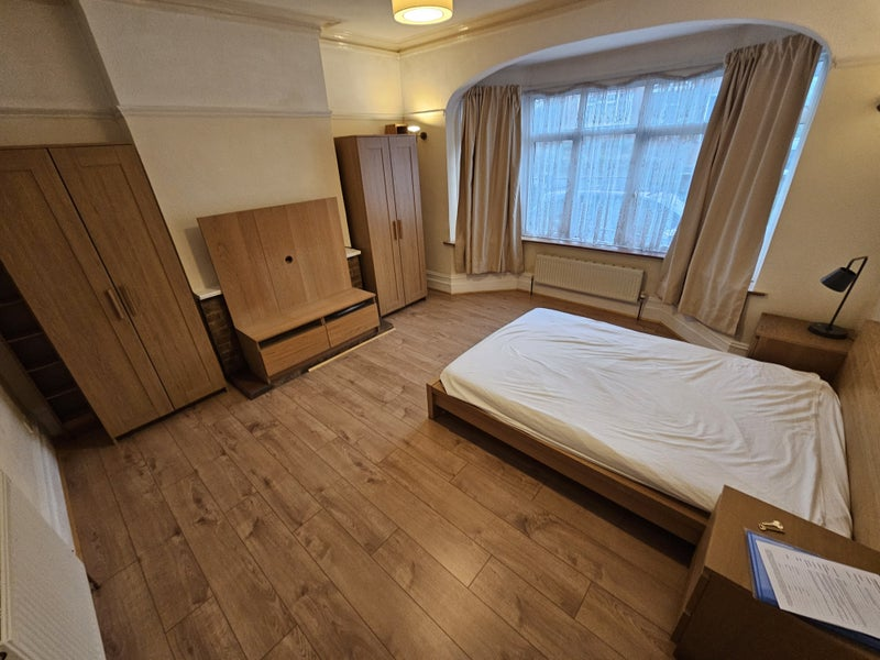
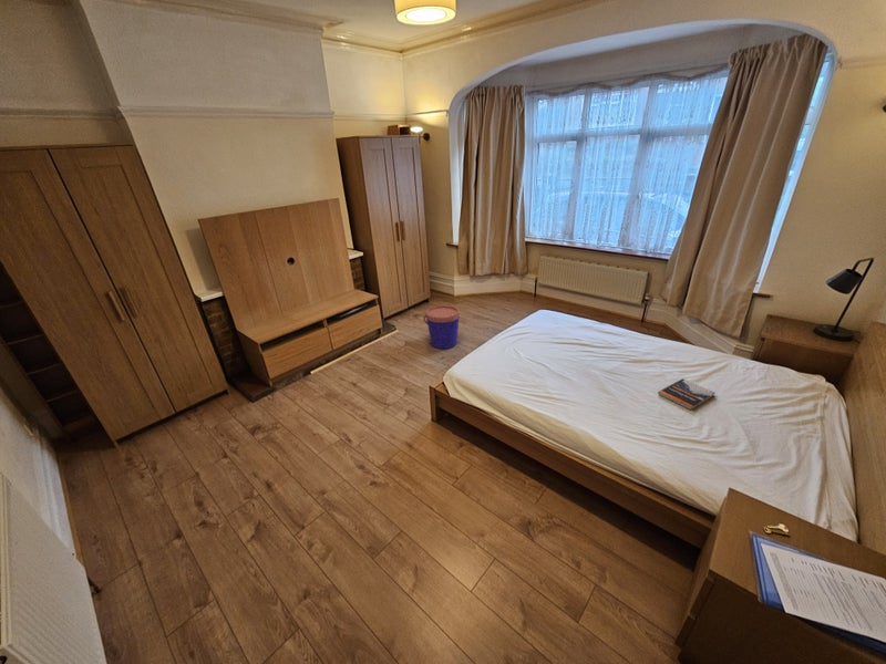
+ bucket [423,304,461,350]
+ book [657,377,715,411]
